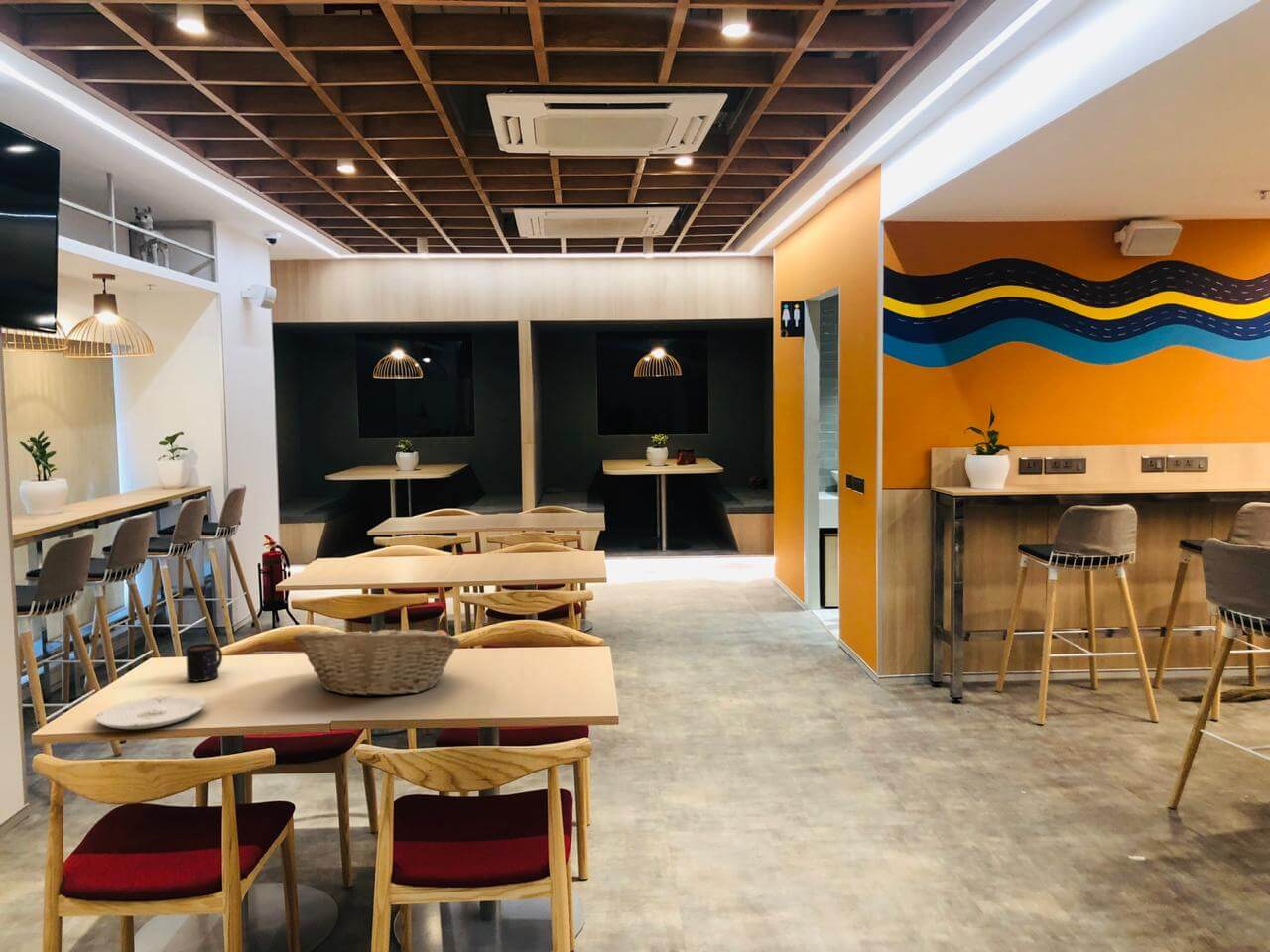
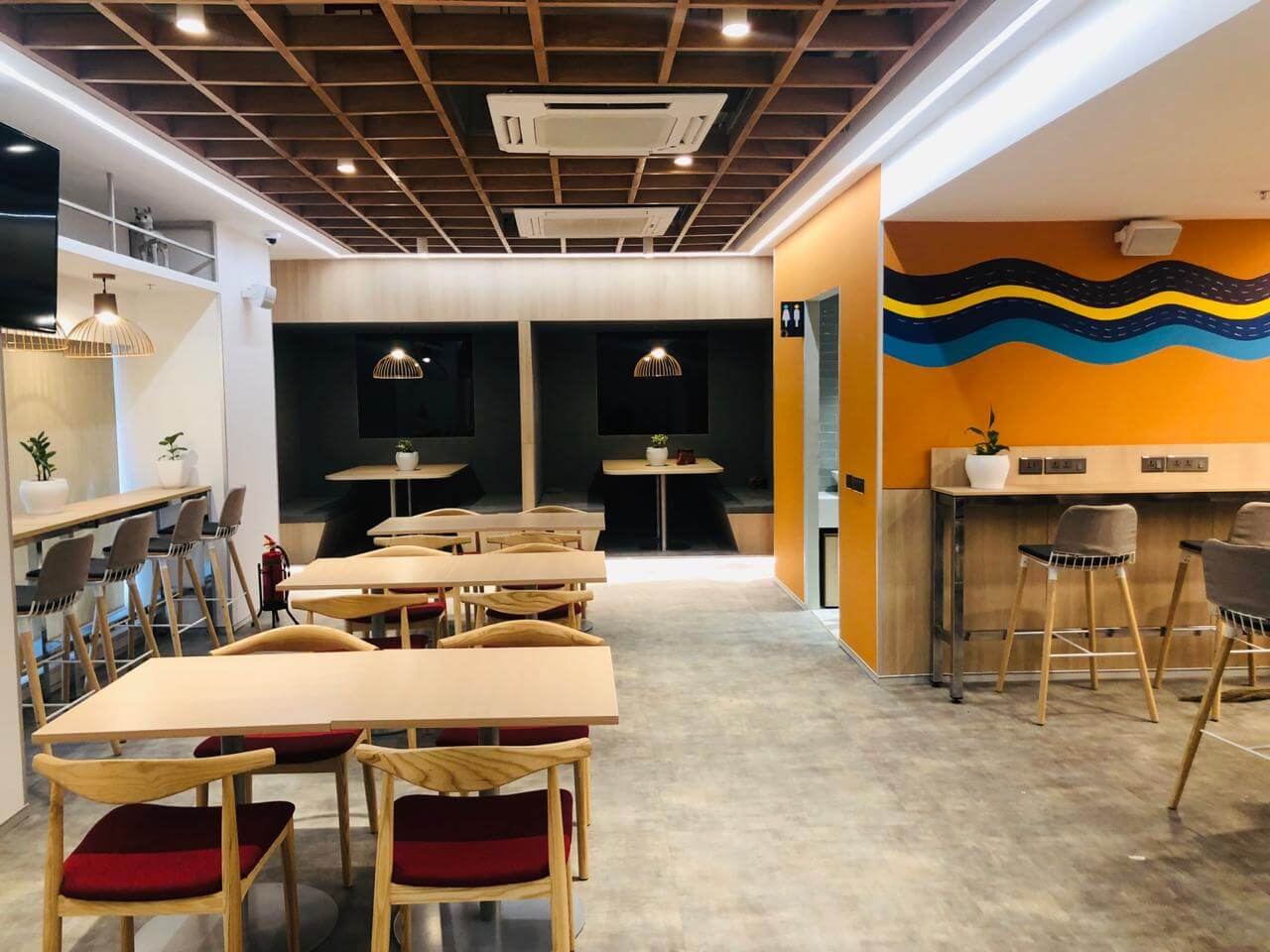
- fruit basket [293,622,462,698]
- mug [185,643,223,682]
- plate [94,695,206,730]
